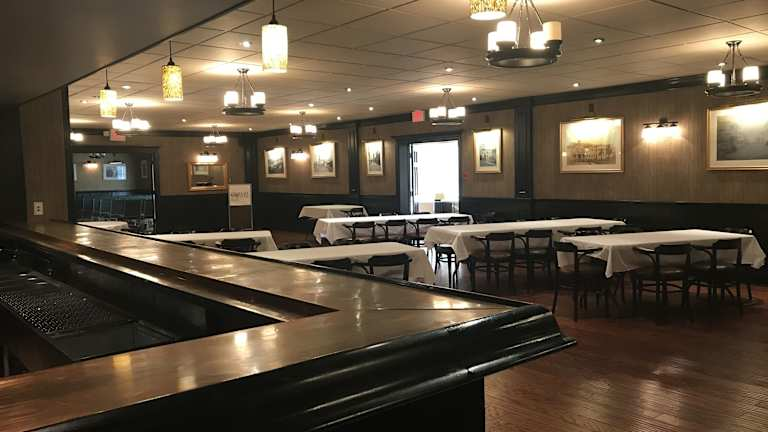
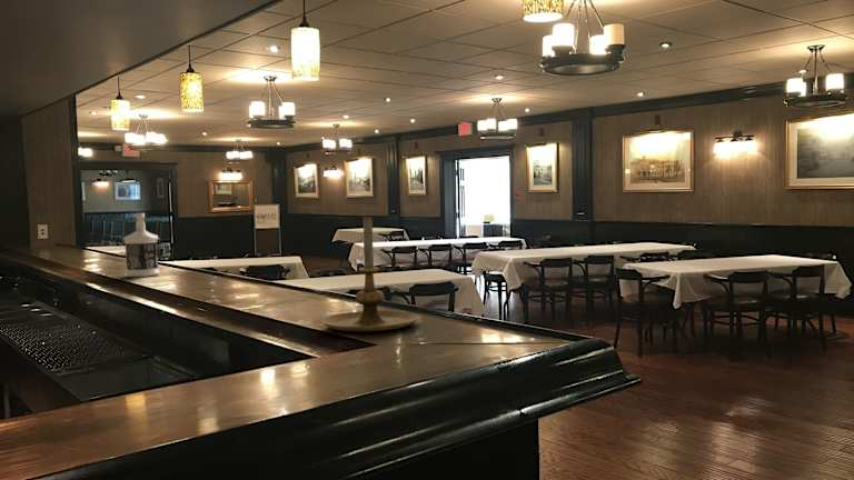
+ bottle [122,212,161,278]
+ candle holder [320,214,420,332]
